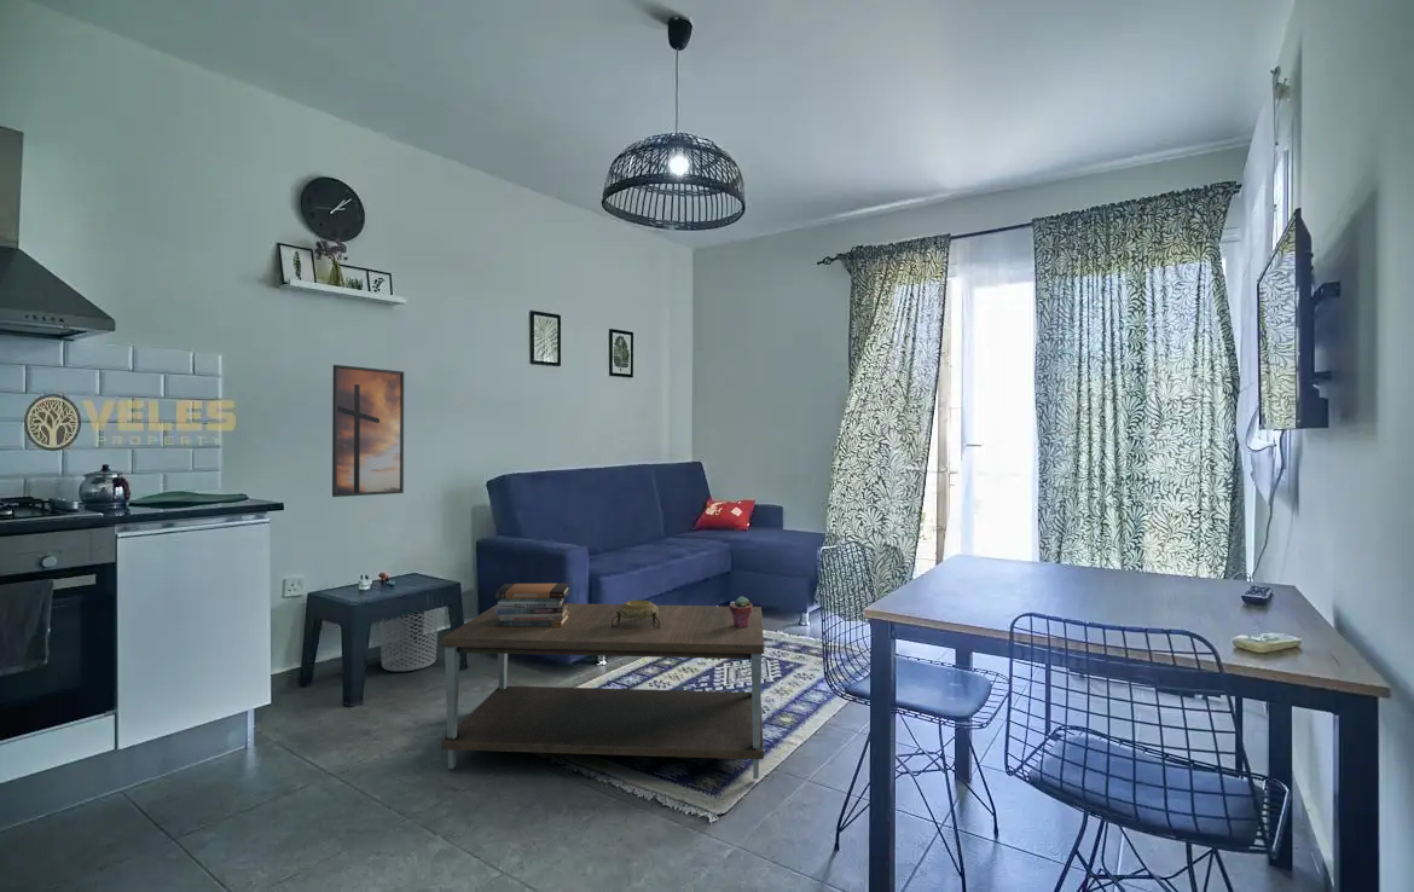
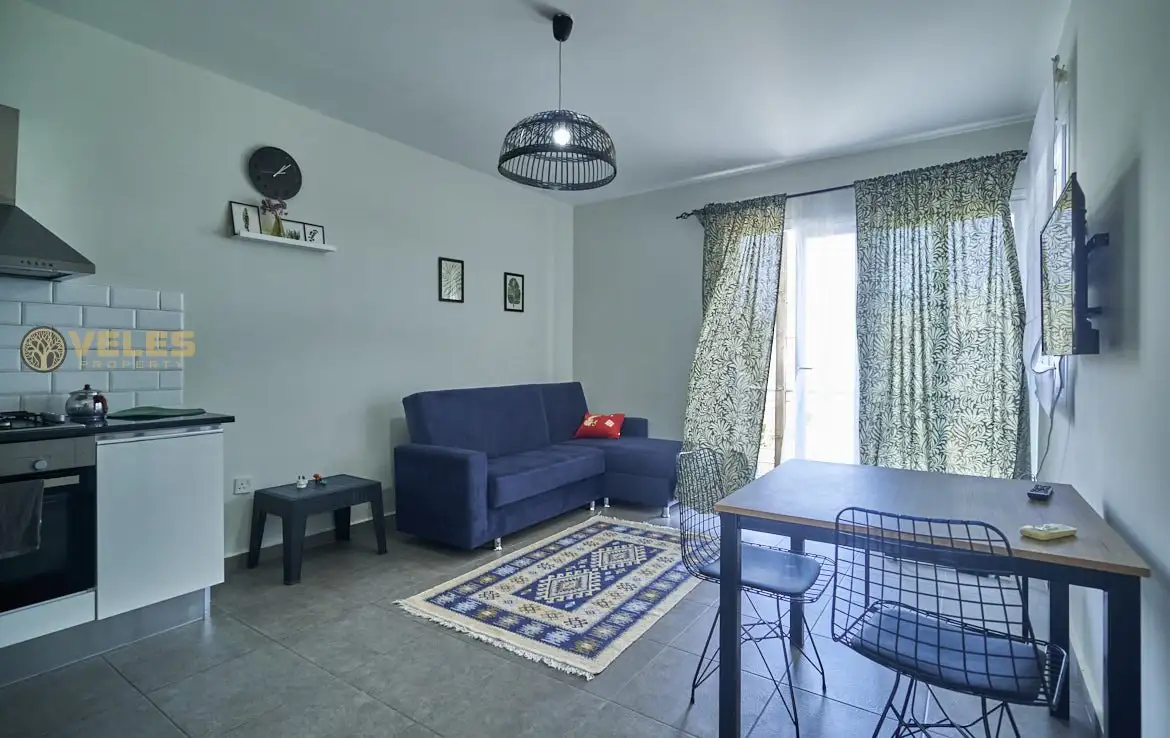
- potted succulent [729,595,753,627]
- waste bin [378,608,440,672]
- decorative bowl [610,600,660,629]
- coffee table [440,602,765,780]
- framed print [331,364,405,498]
- book stack [493,583,572,627]
